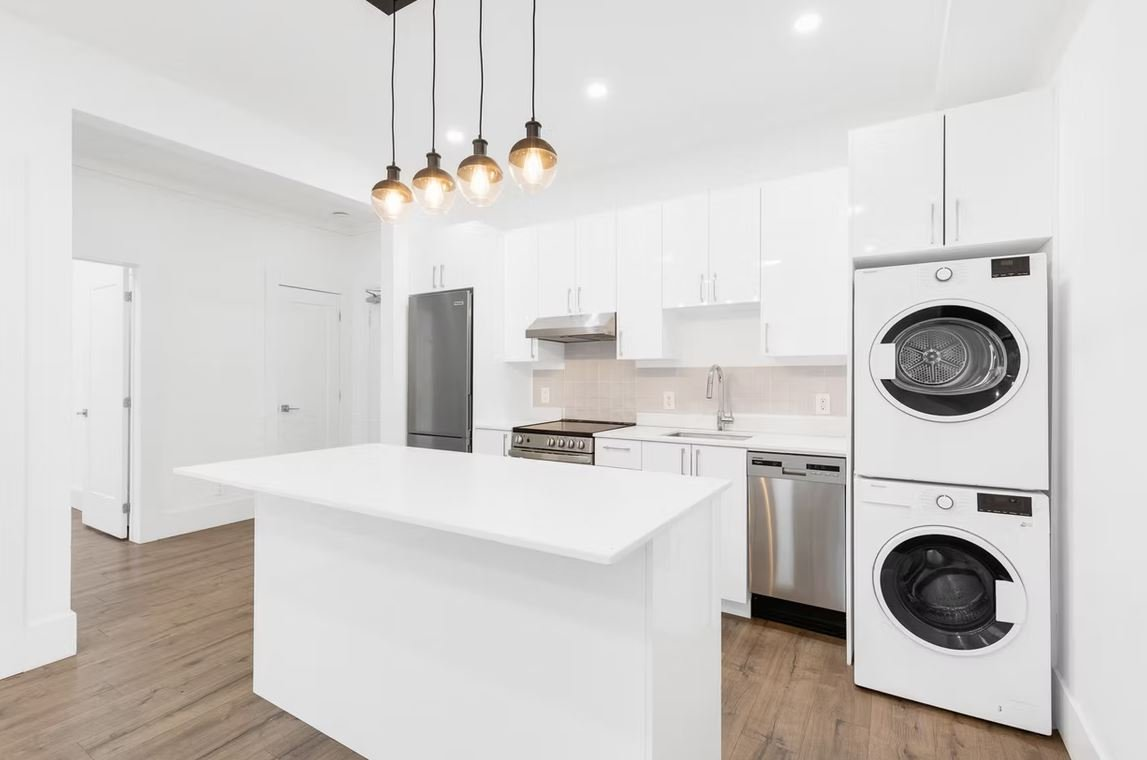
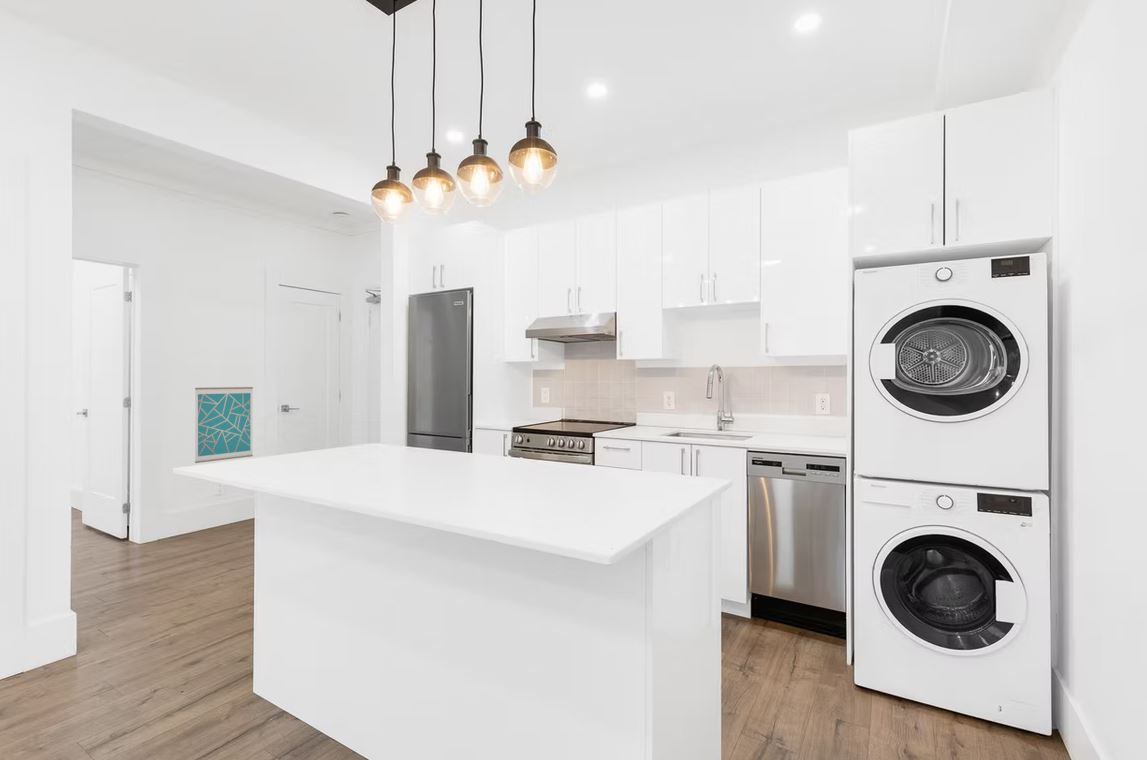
+ wall art [194,386,254,464]
